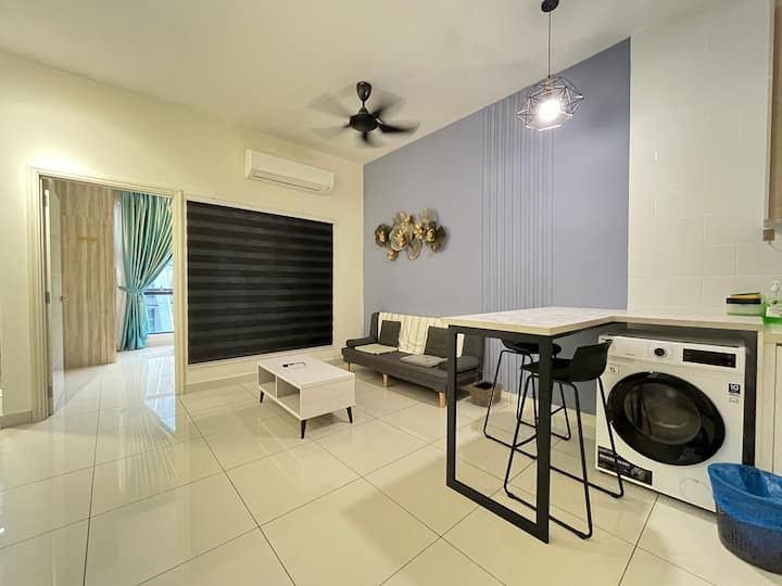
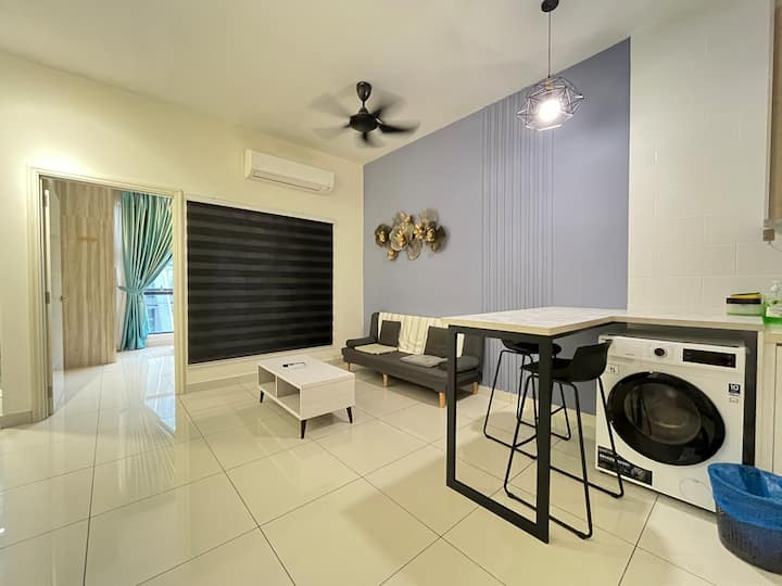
- basket [467,370,504,408]
